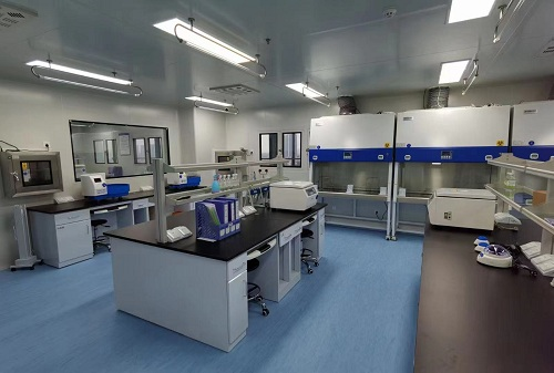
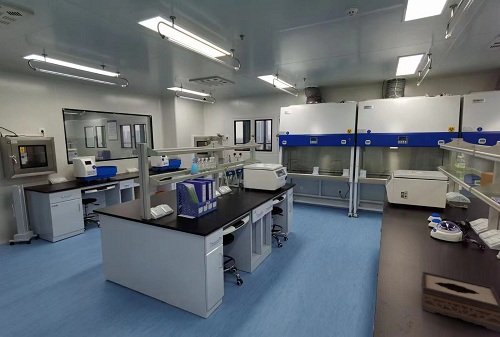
+ tissue box [420,271,500,333]
